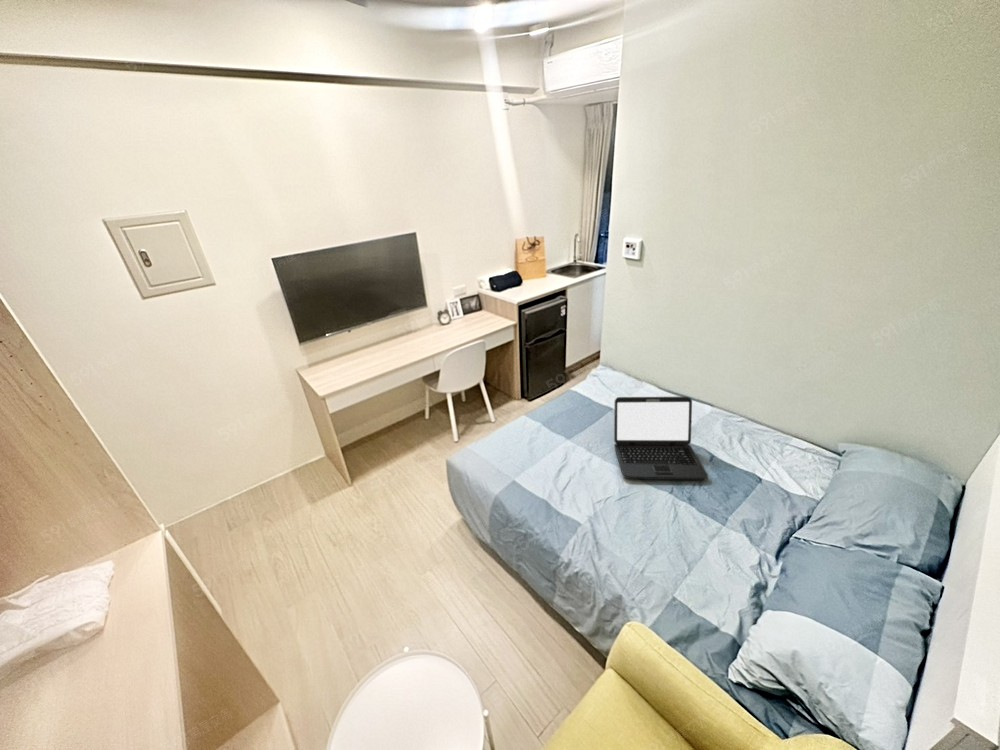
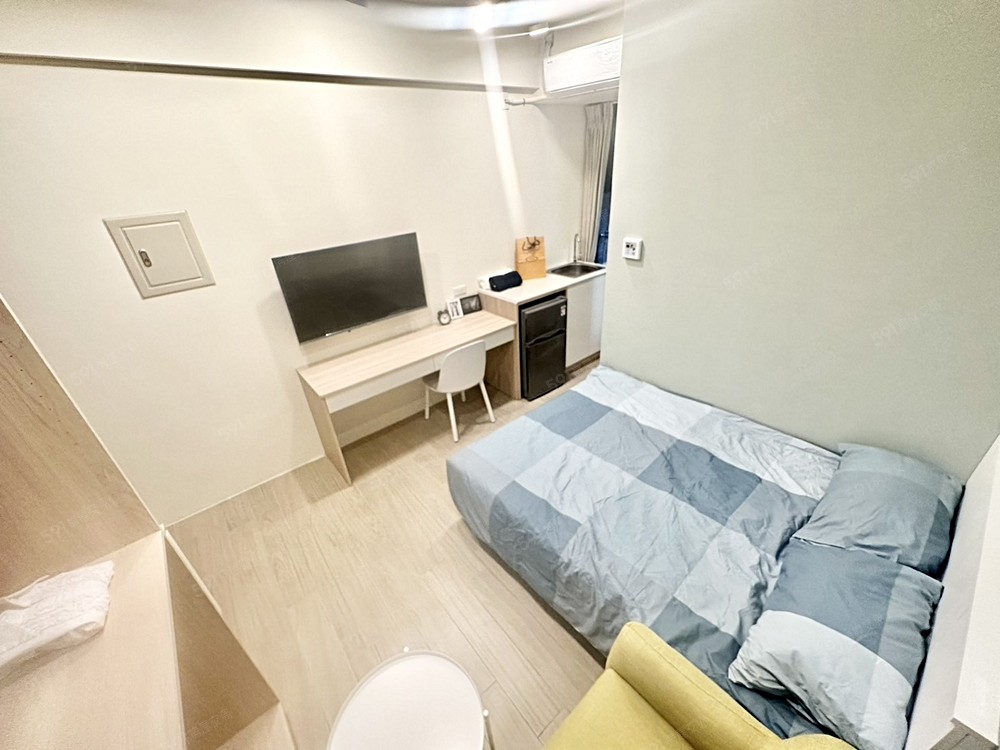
- laptop [613,396,709,481]
